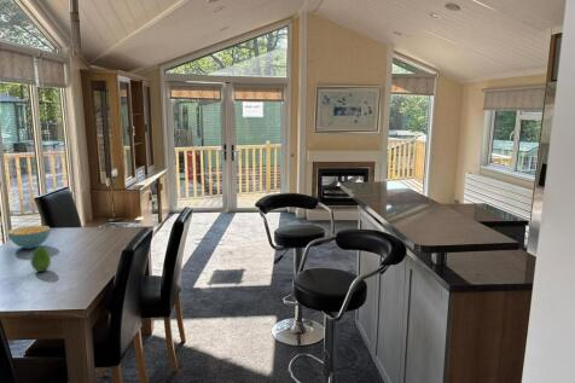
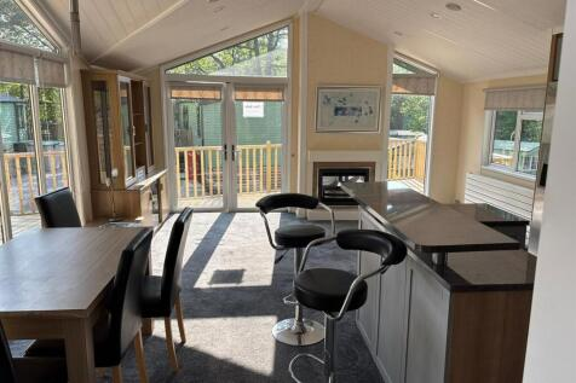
- cereal bowl [7,225,51,250]
- fruit [30,245,52,273]
